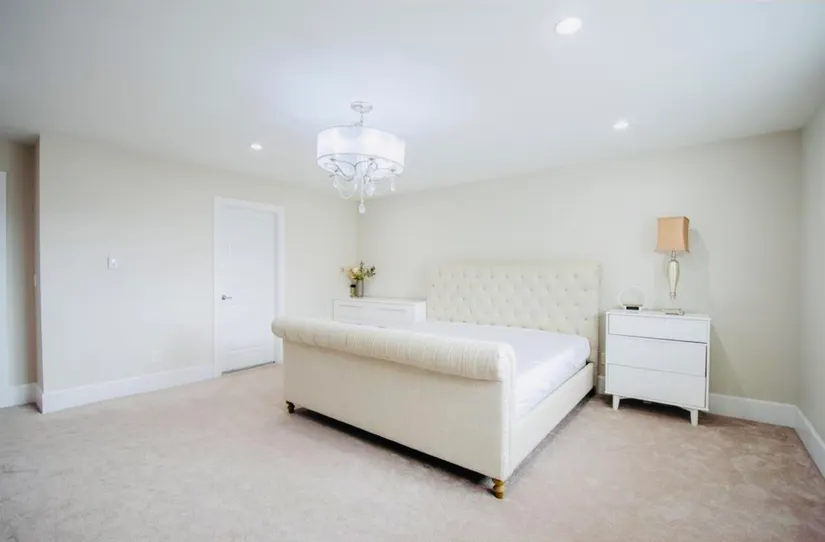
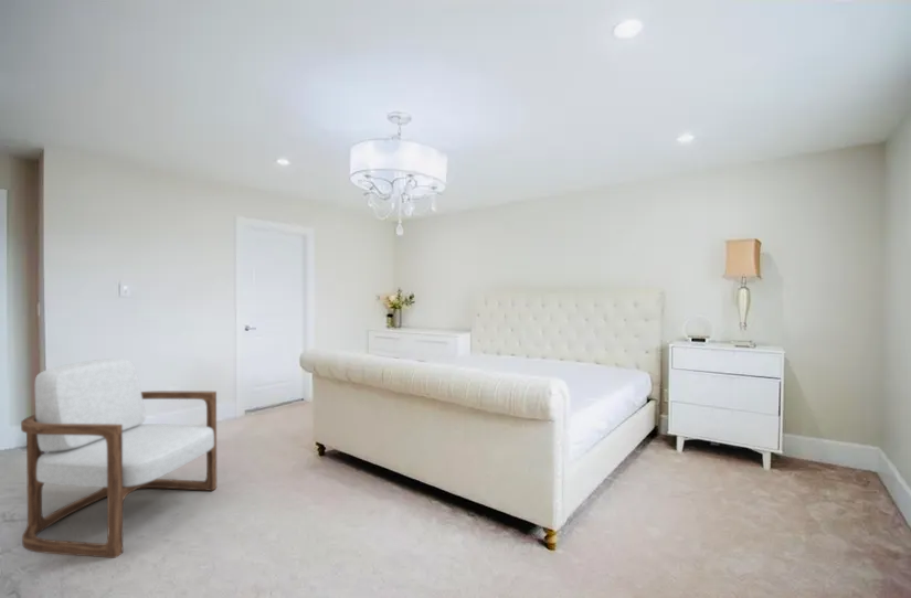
+ armchair [20,357,218,559]
